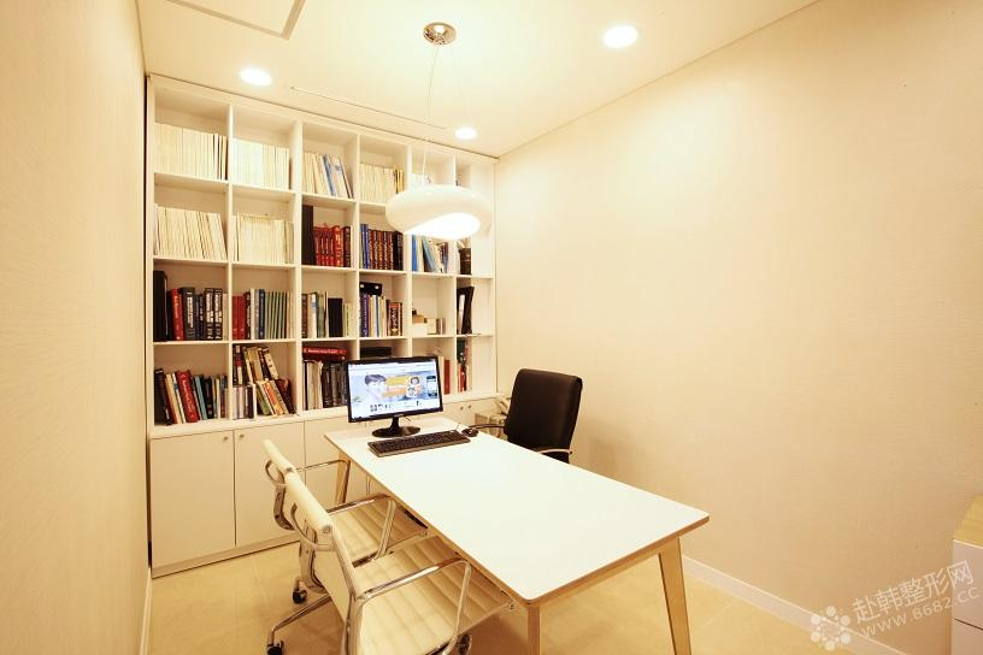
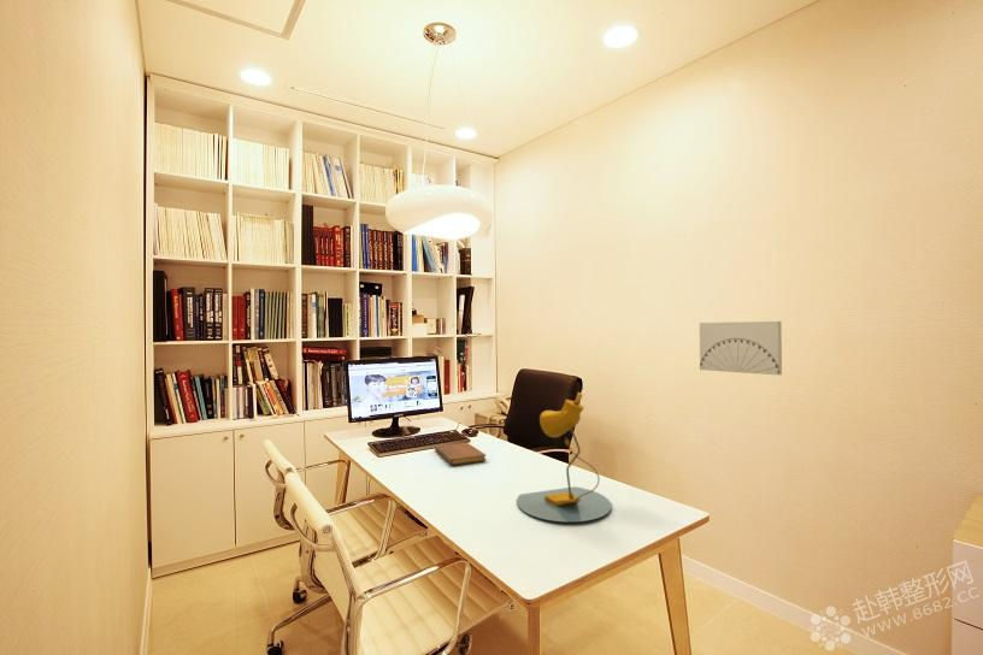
+ wall art [699,320,783,377]
+ notebook [434,442,487,466]
+ desk lamp [516,391,613,523]
